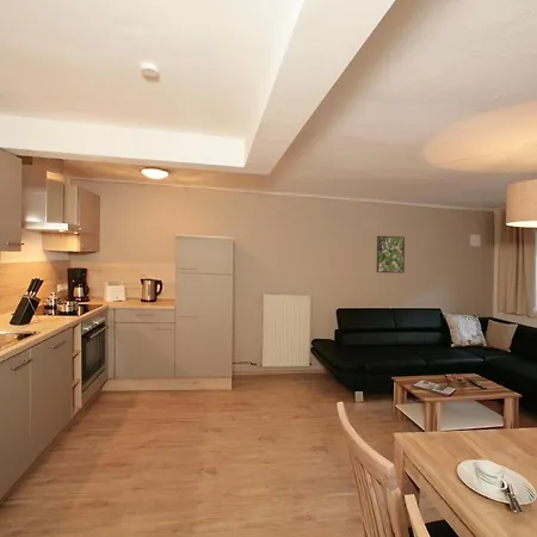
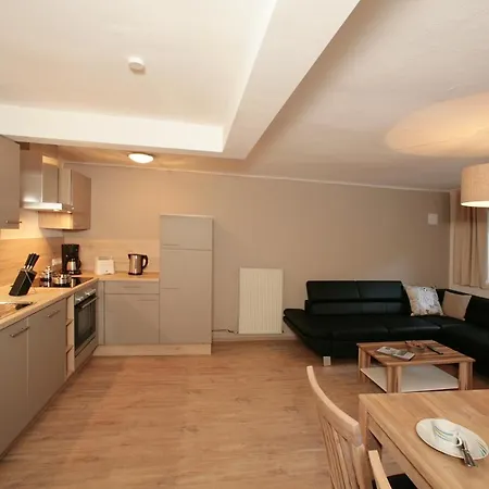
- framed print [376,235,406,274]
